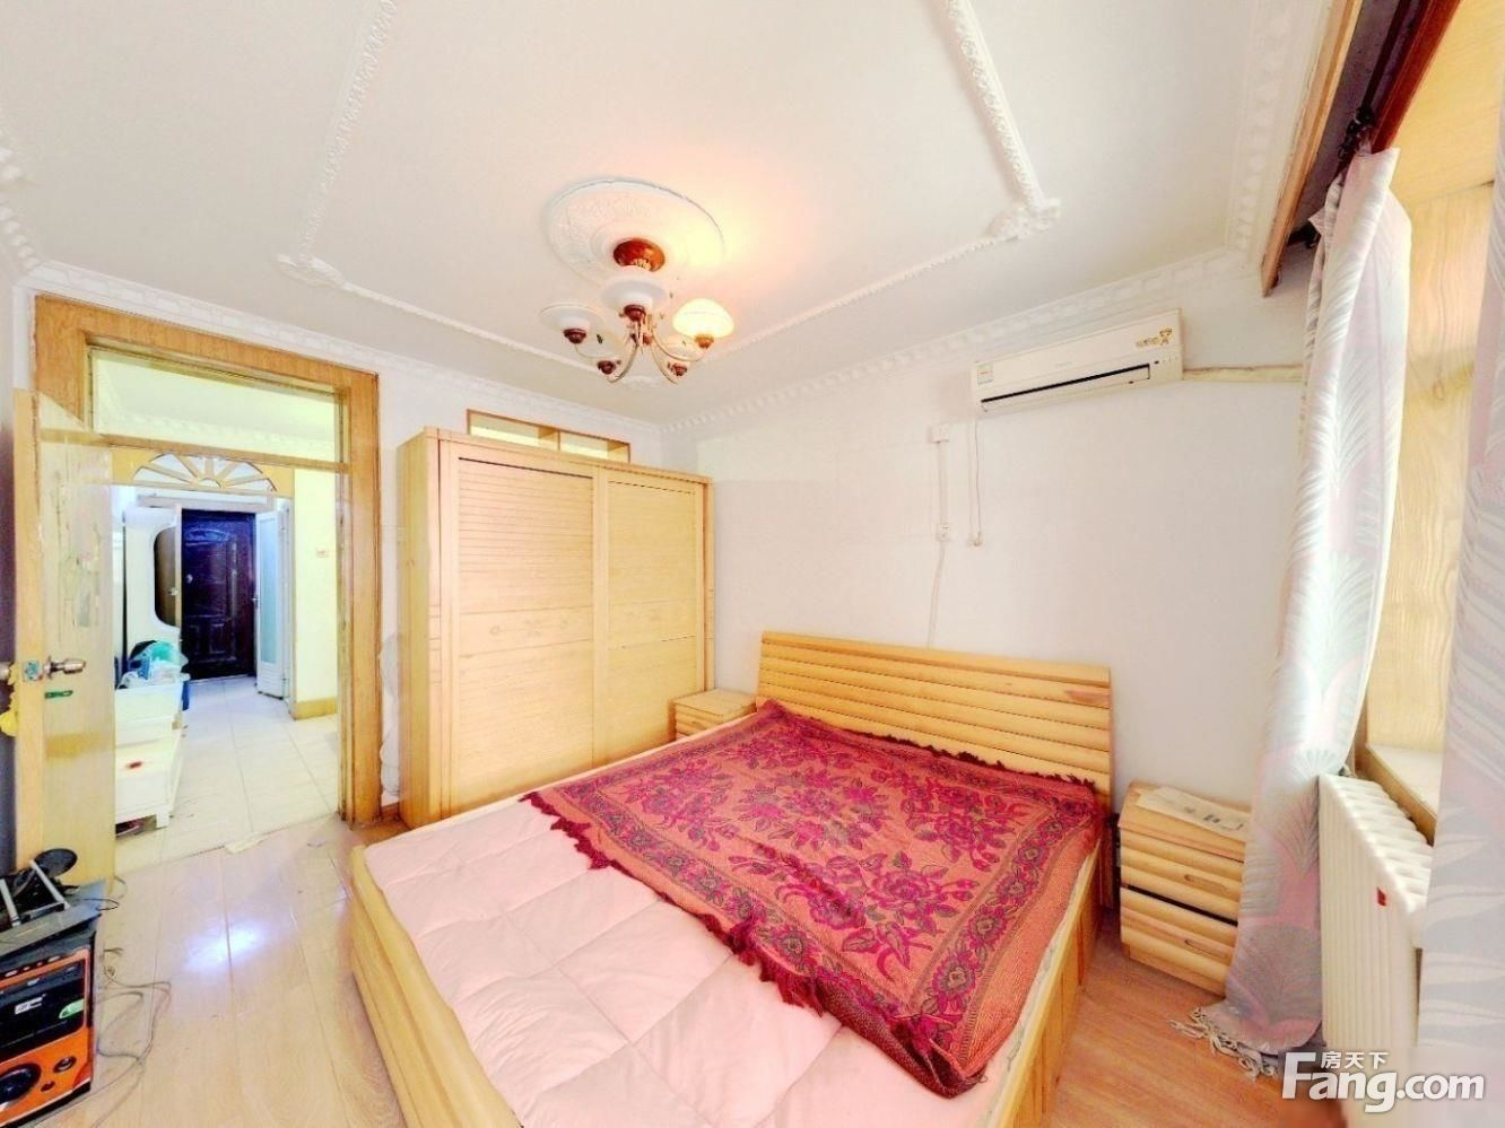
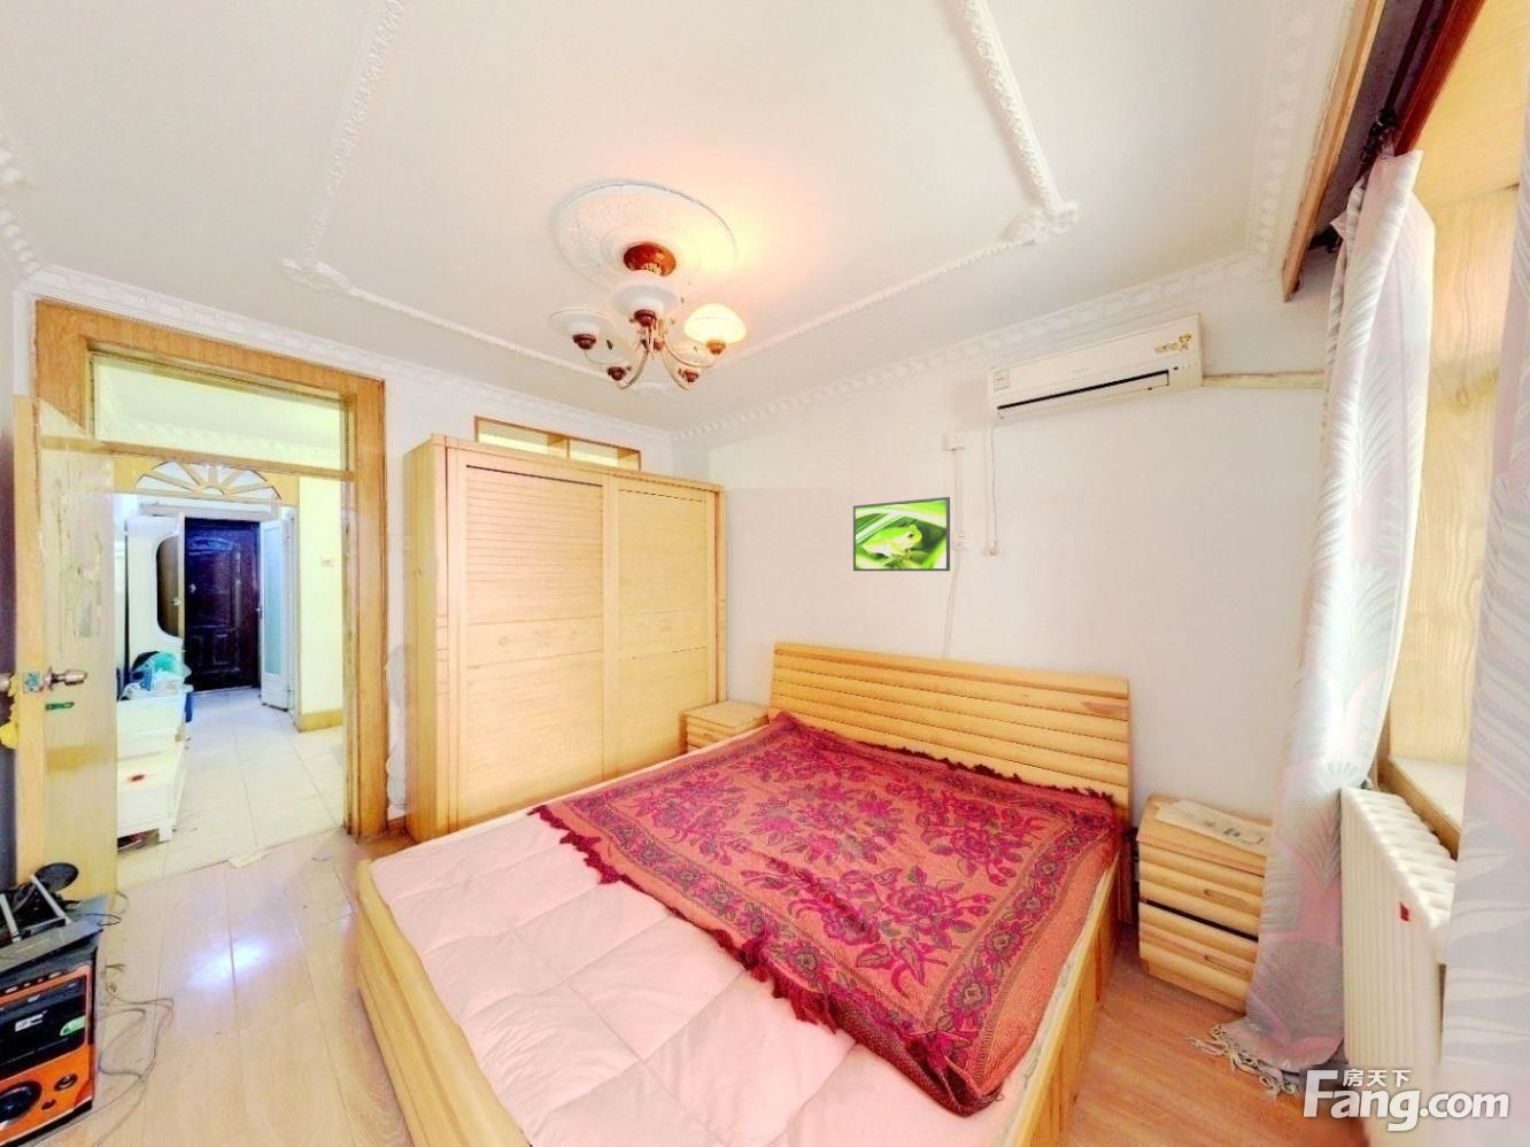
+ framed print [852,496,951,572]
